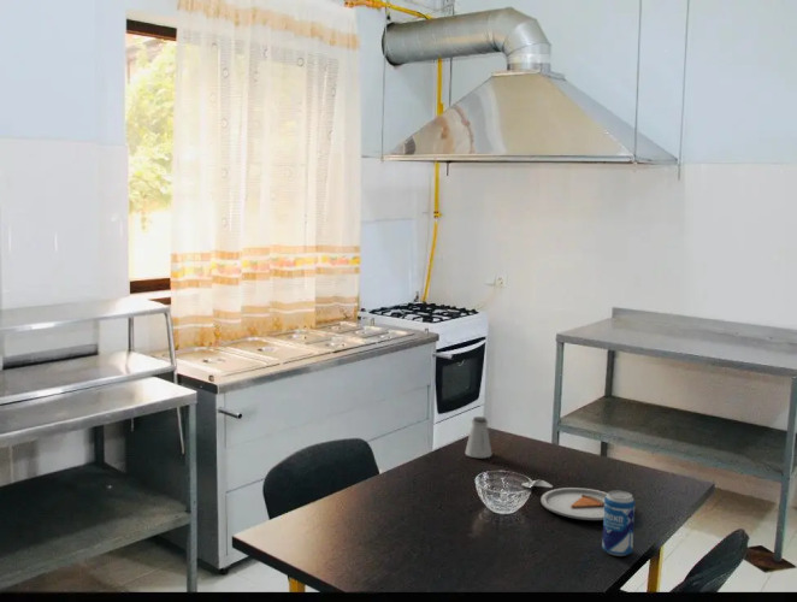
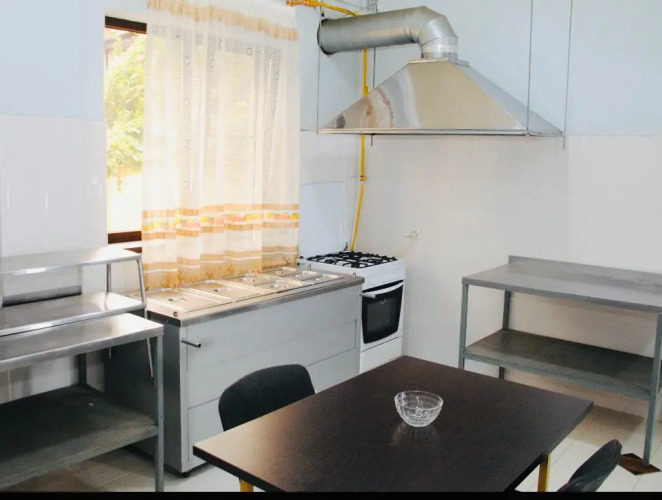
- saltshaker [465,415,494,459]
- dinner plate [521,479,608,521]
- beverage can [601,490,636,557]
